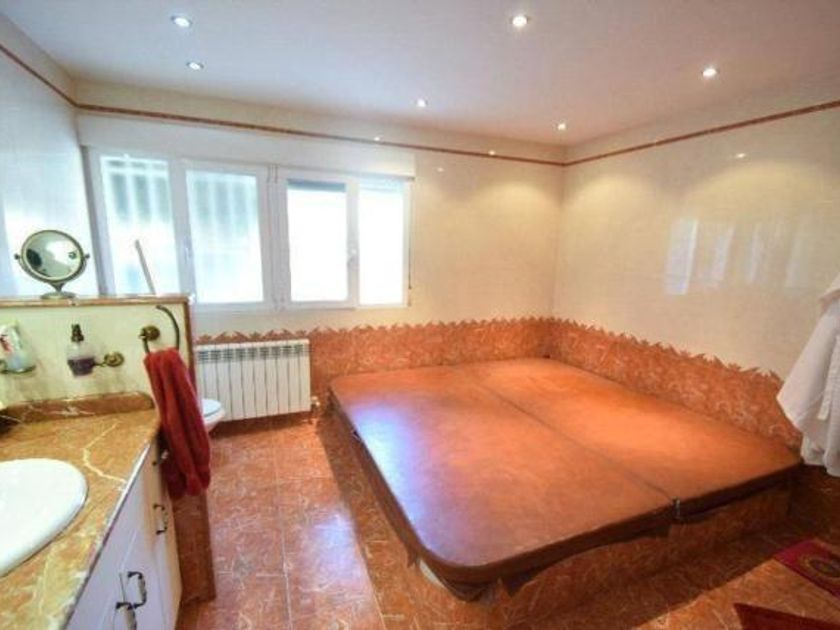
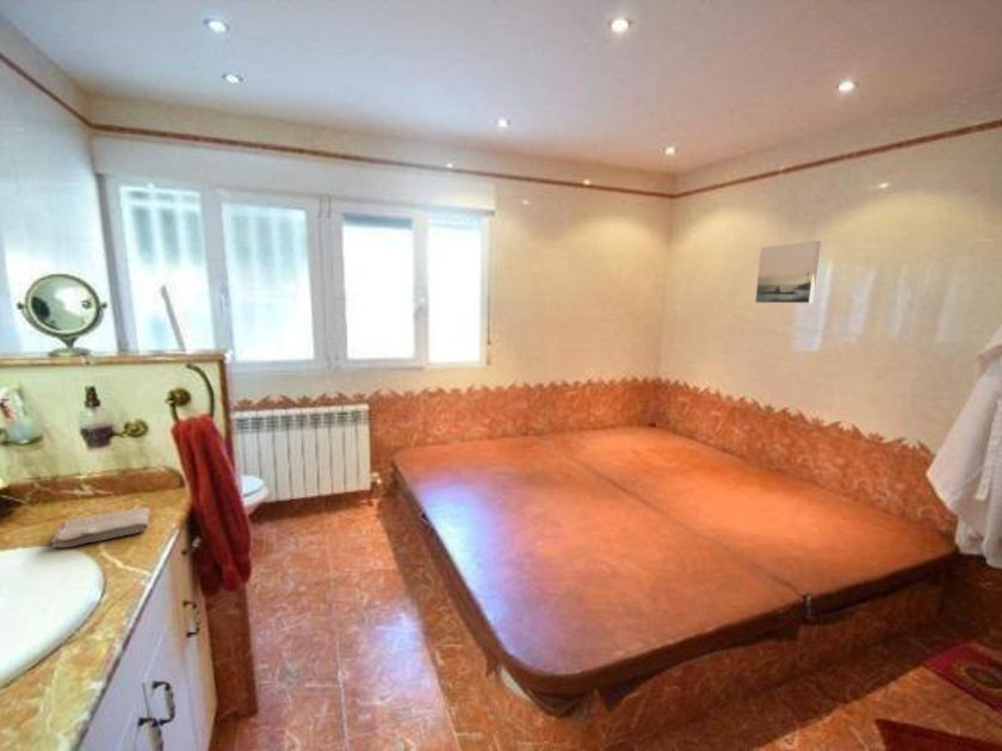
+ washcloth [50,507,151,548]
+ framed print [754,240,822,305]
